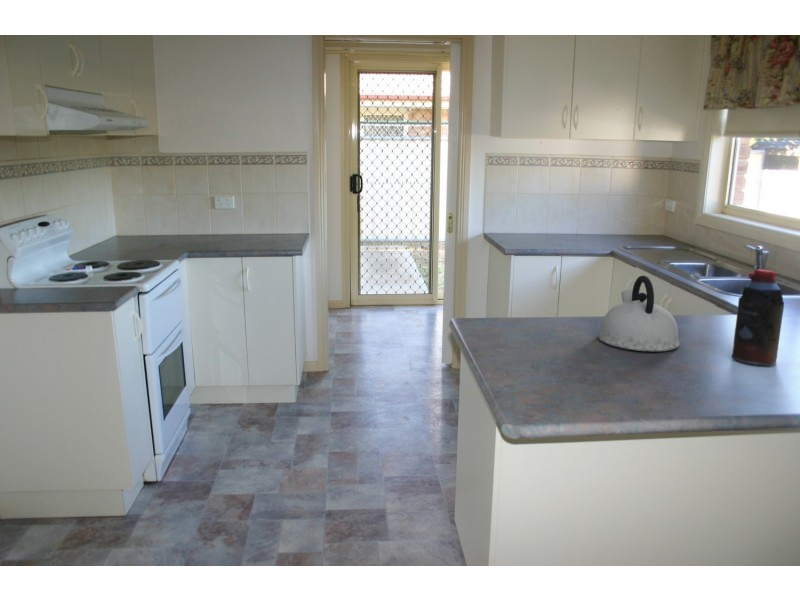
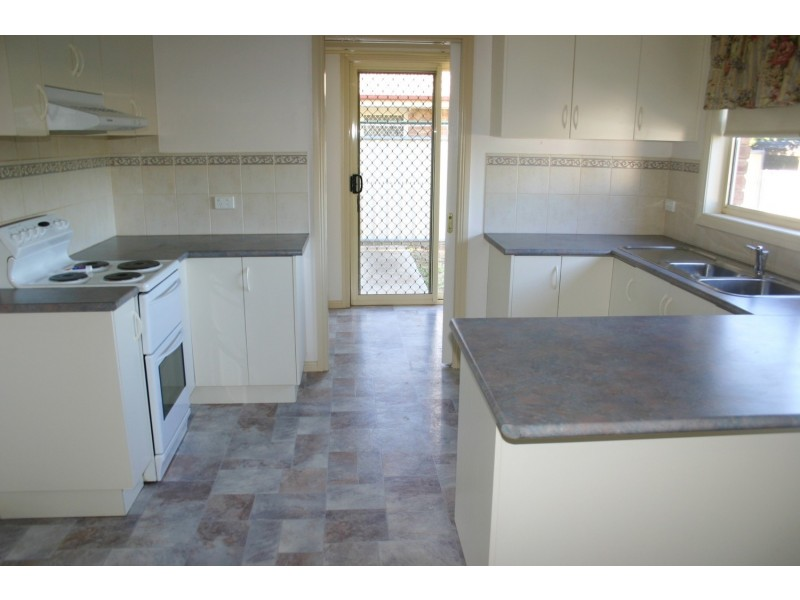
- kettle [597,274,681,352]
- bottle [731,268,785,368]
